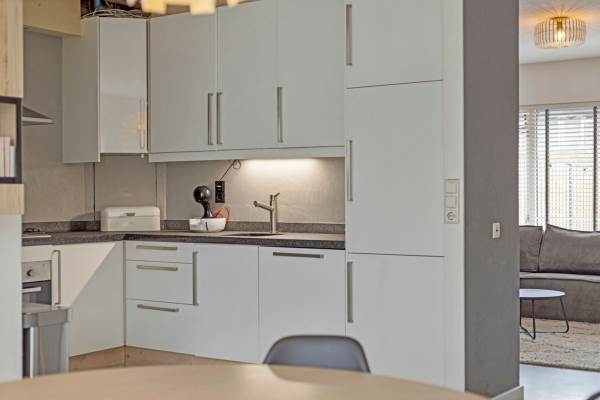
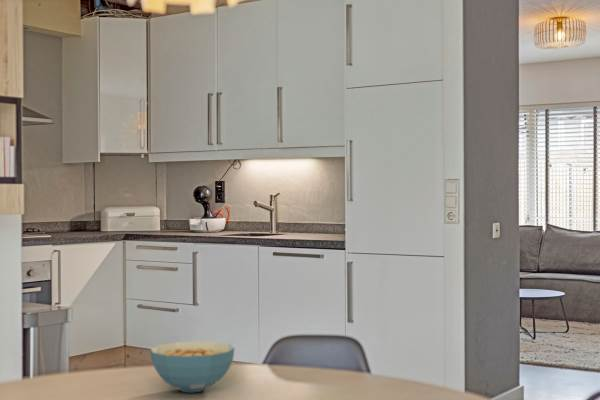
+ cereal bowl [149,340,236,393]
